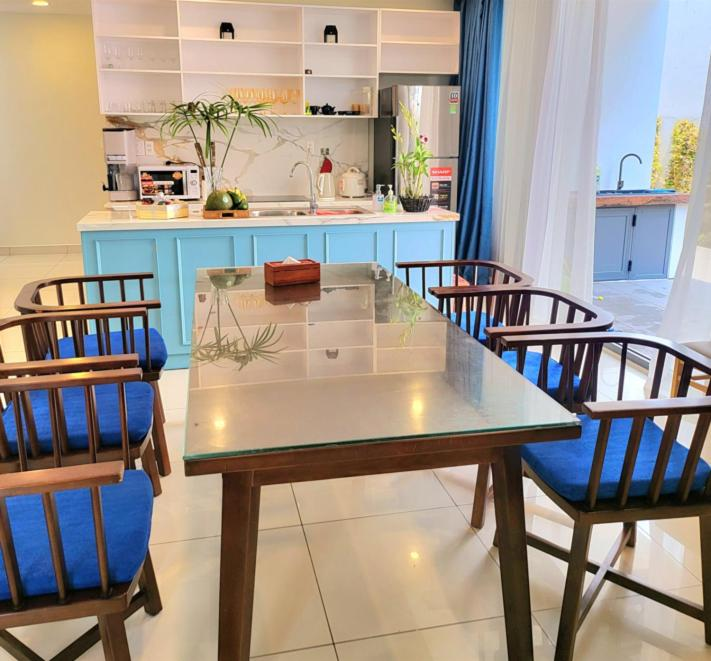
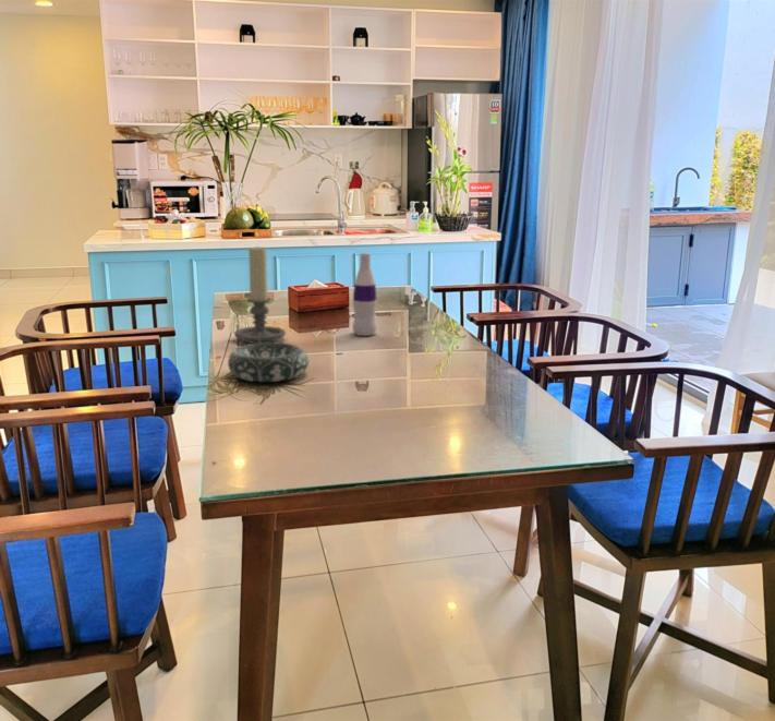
+ bottle [351,251,378,337]
+ decorative bowl [227,341,310,383]
+ candle holder [233,244,287,344]
